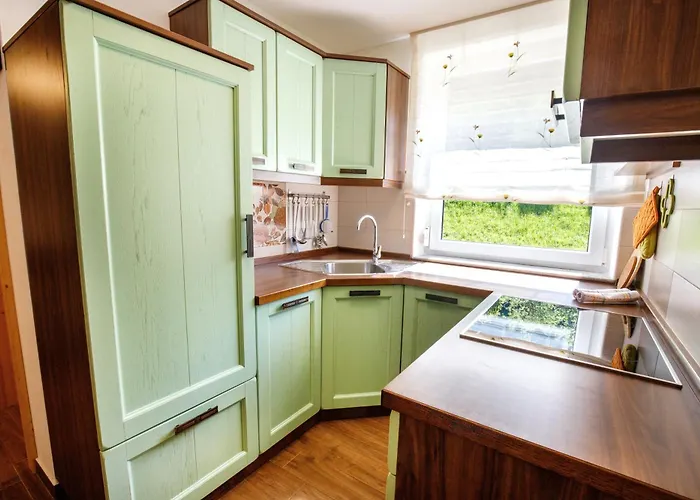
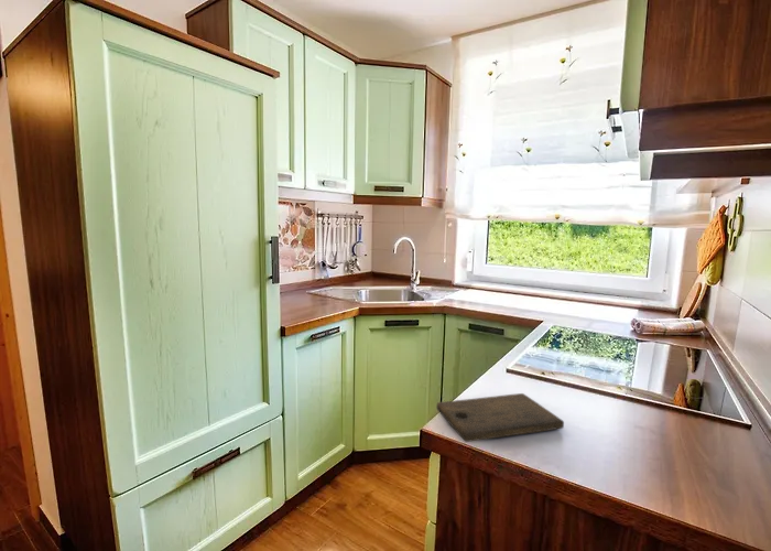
+ cutting board [435,392,565,443]
